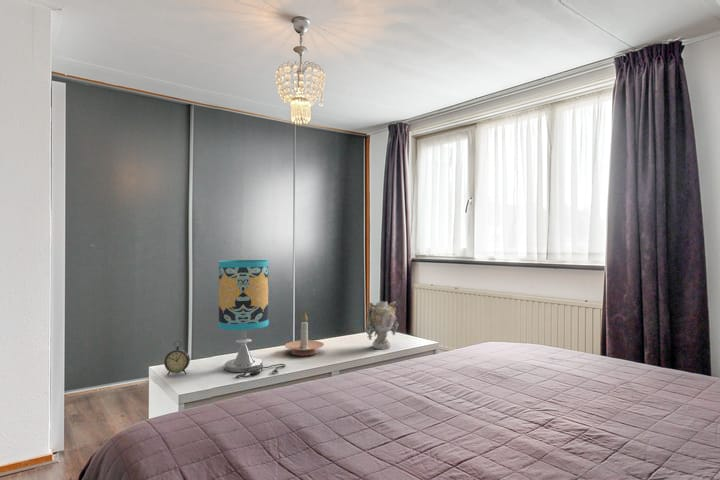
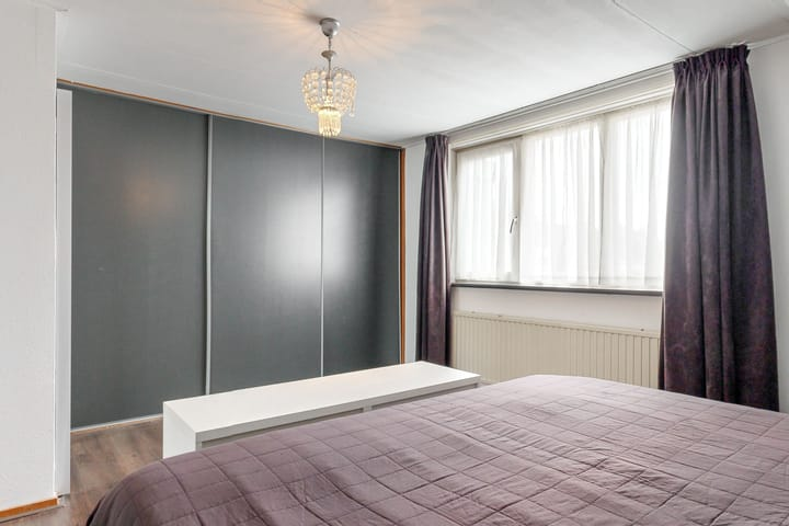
- vase [364,300,399,350]
- alarm clock [163,340,191,376]
- table lamp [218,259,286,379]
- candle holder [284,309,325,357]
